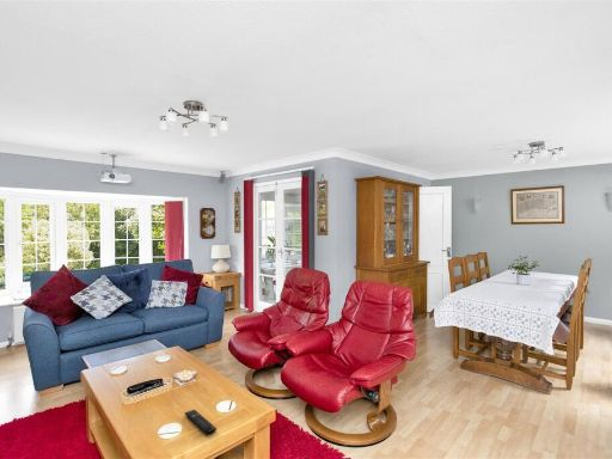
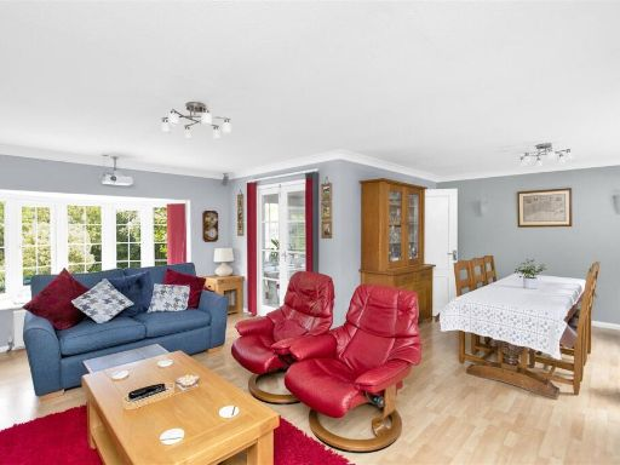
- remote control [184,409,218,435]
